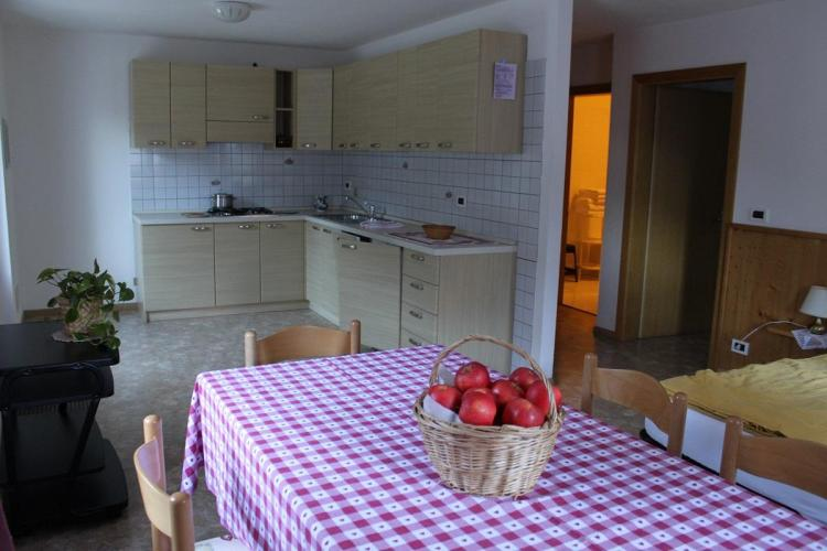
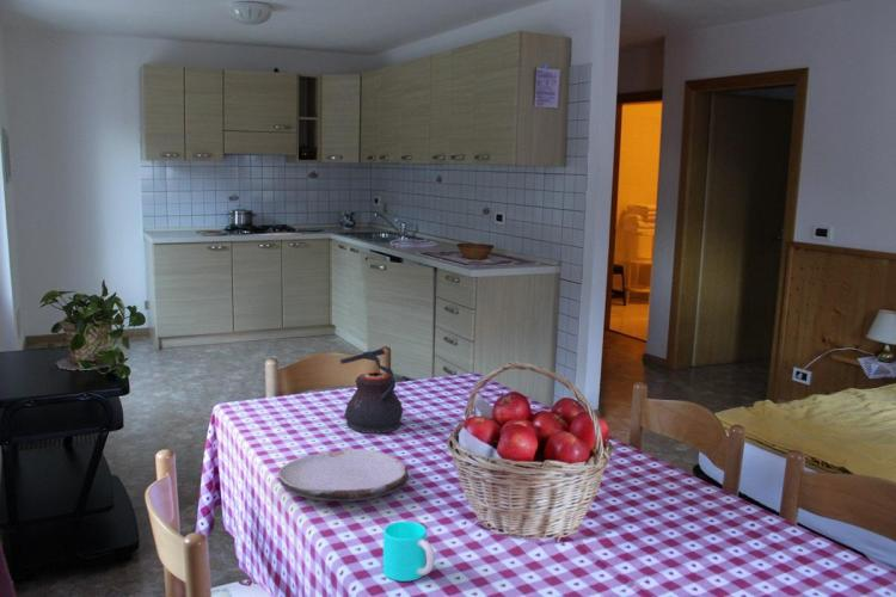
+ cup [382,521,435,583]
+ plate [276,448,410,503]
+ teapot [339,347,404,435]
